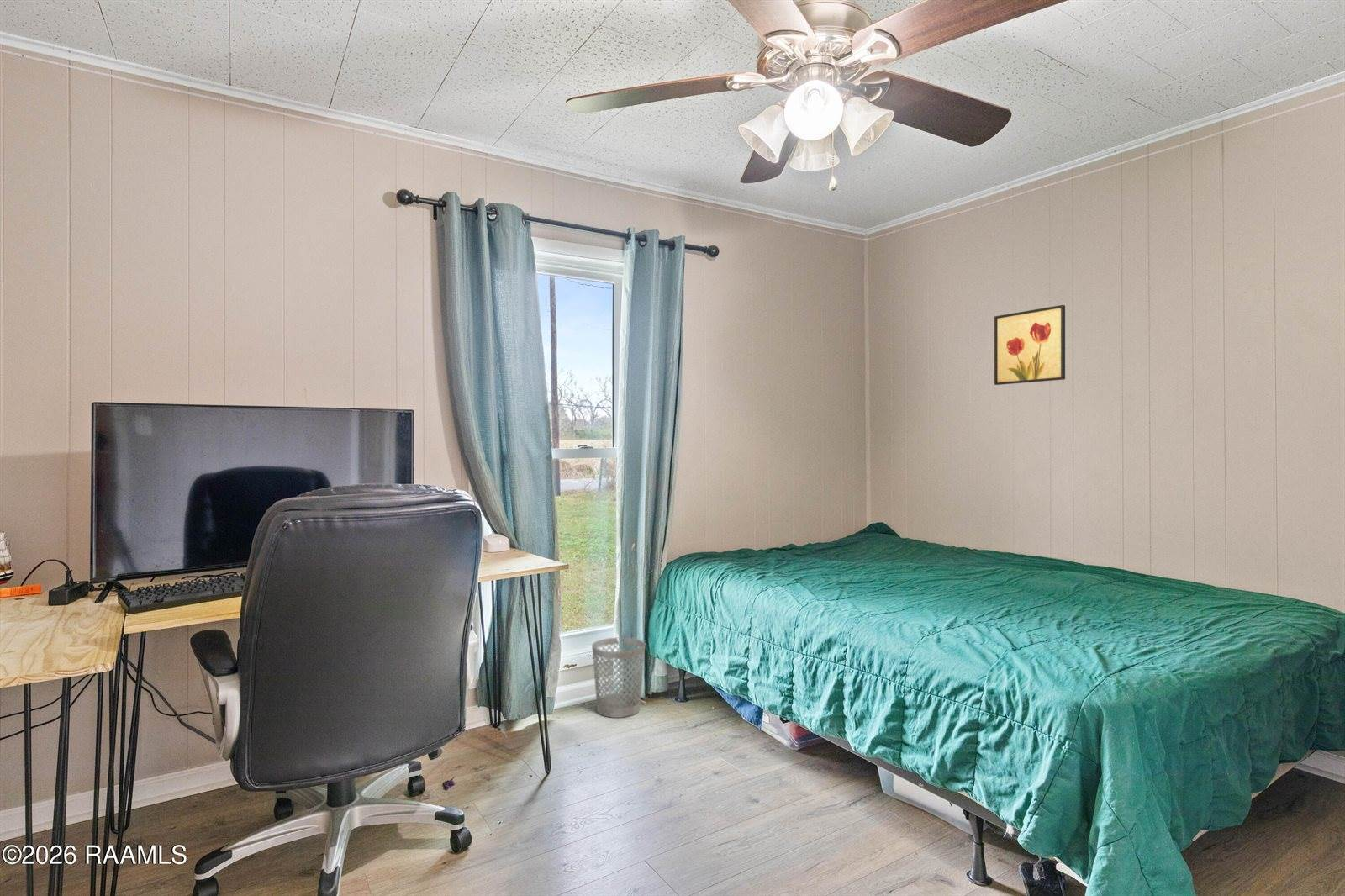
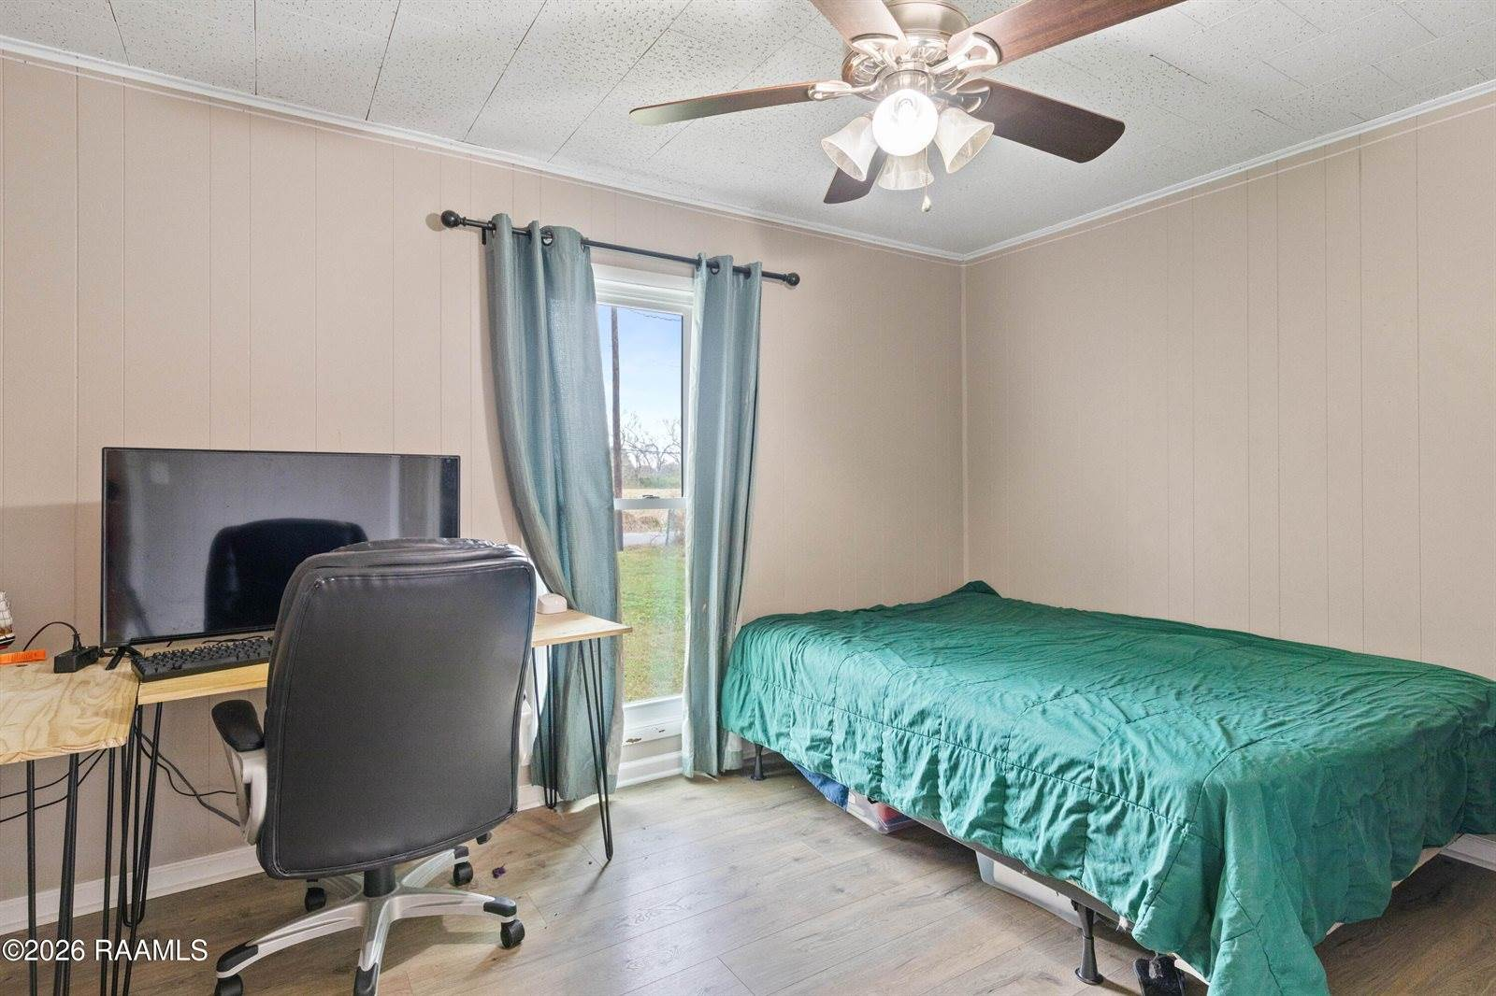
- wastebasket [591,637,646,719]
- wall art [994,304,1066,386]
